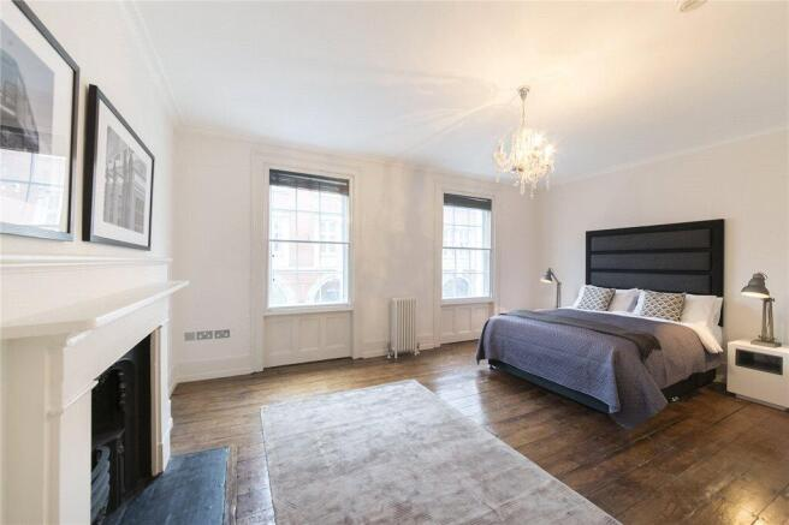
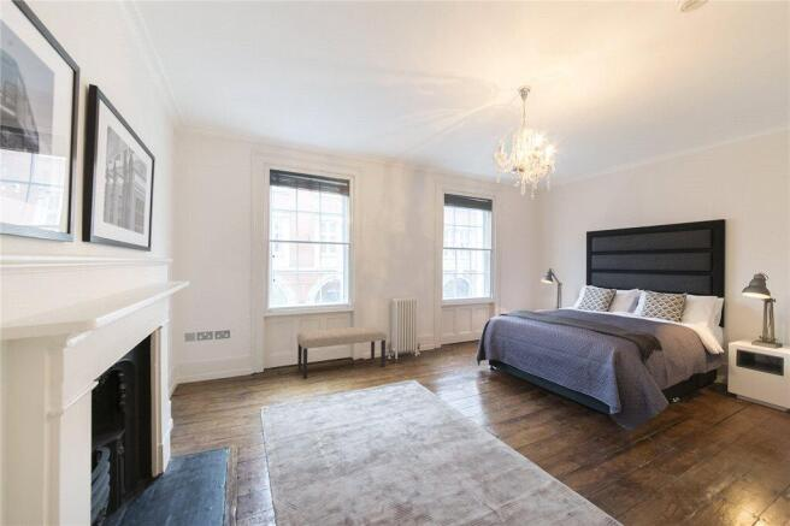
+ bench [296,325,388,379]
